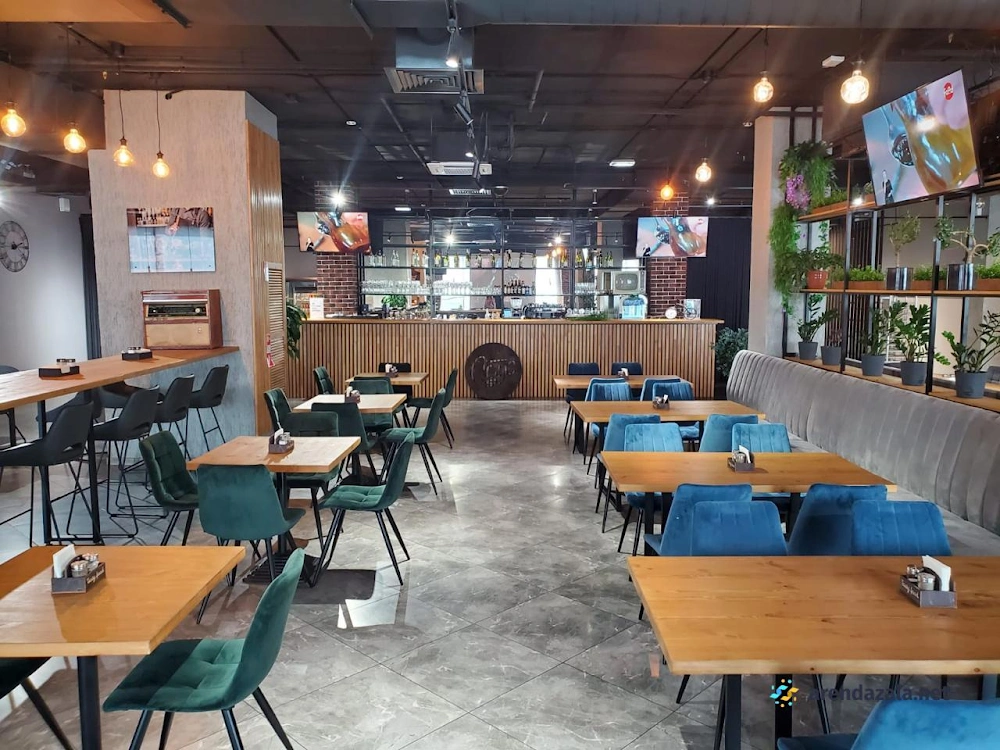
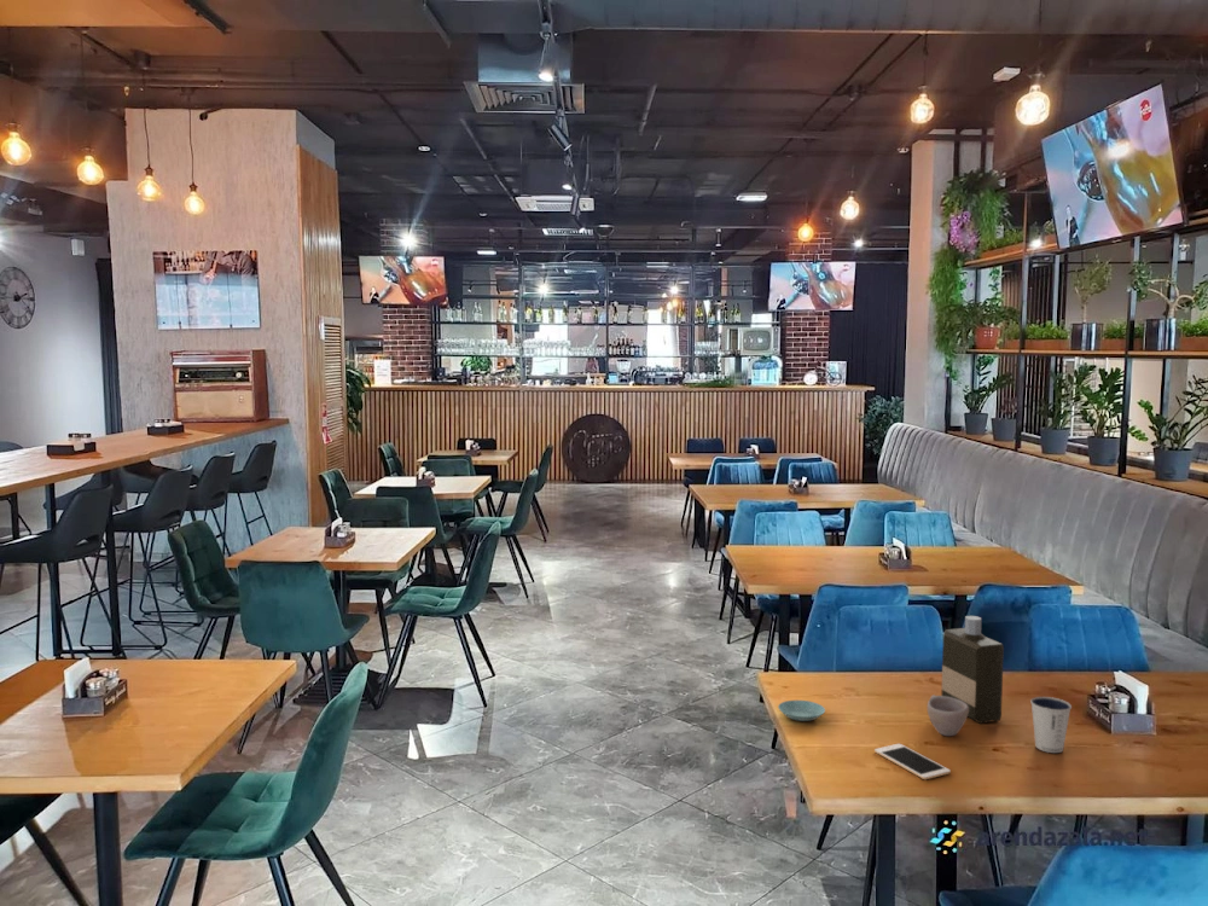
+ cell phone [873,743,952,780]
+ bottle [940,615,1005,725]
+ cup [927,693,969,737]
+ dixie cup [1029,696,1073,754]
+ saucer [777,699,826,722]
